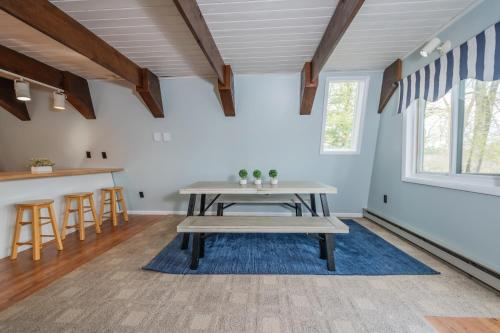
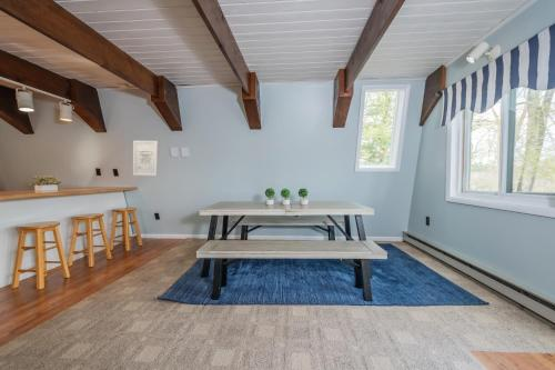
+ wall art [132,140,159,177]
